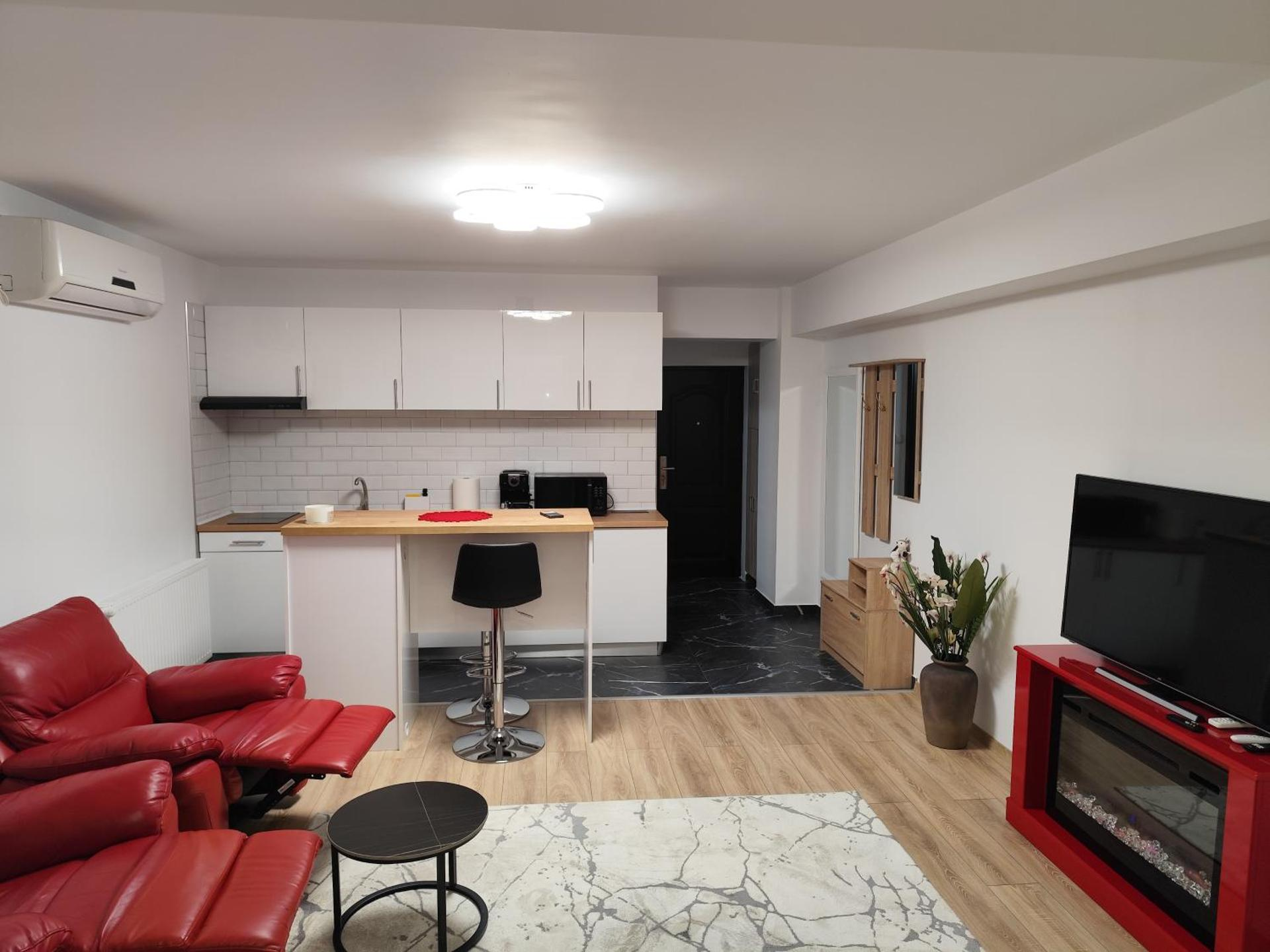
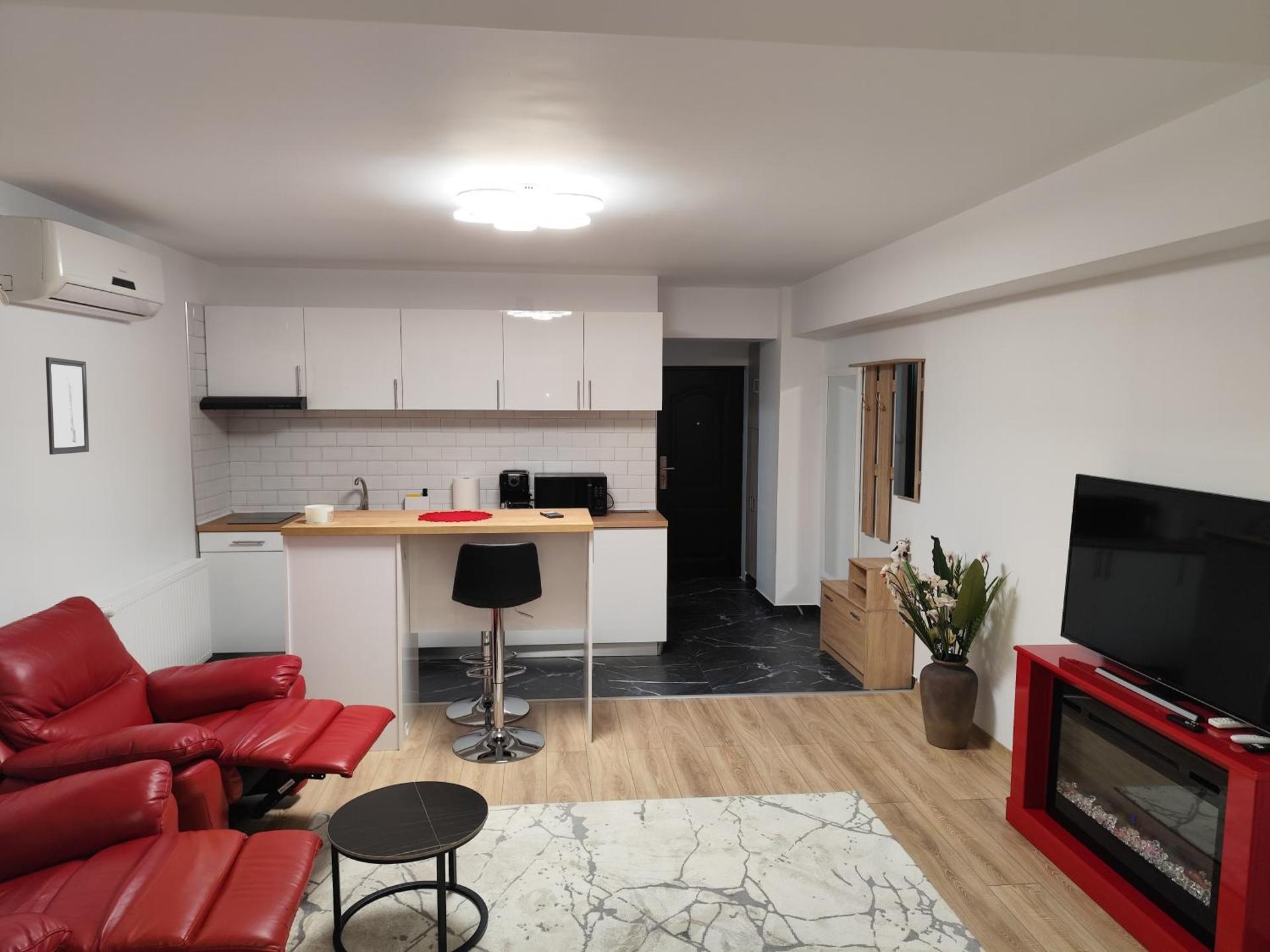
+ wall art [45,356,90,456]
